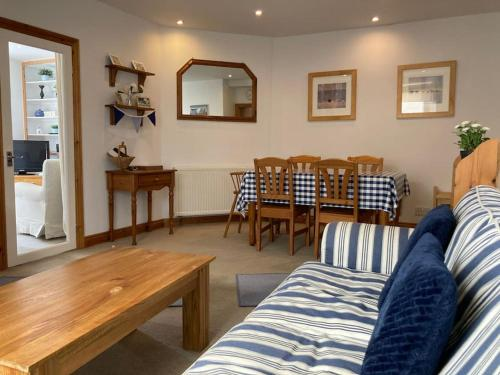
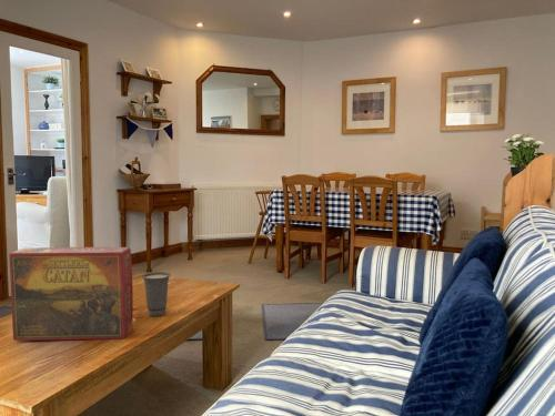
+ cup [141,271,172,317]
+ board game [8,246,134,342]
